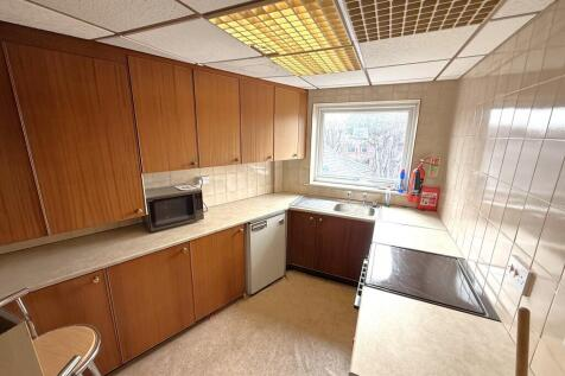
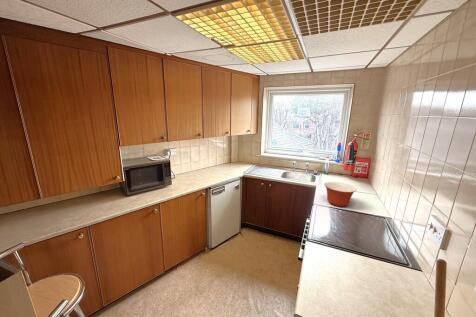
+ mixing bowl [323,181,357,208]
